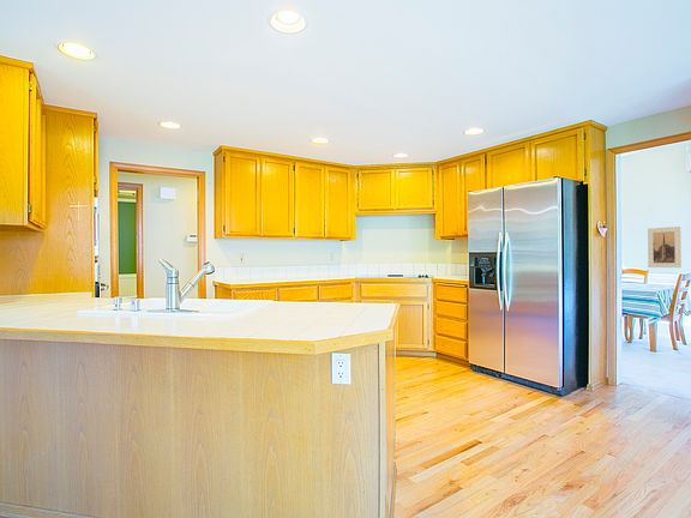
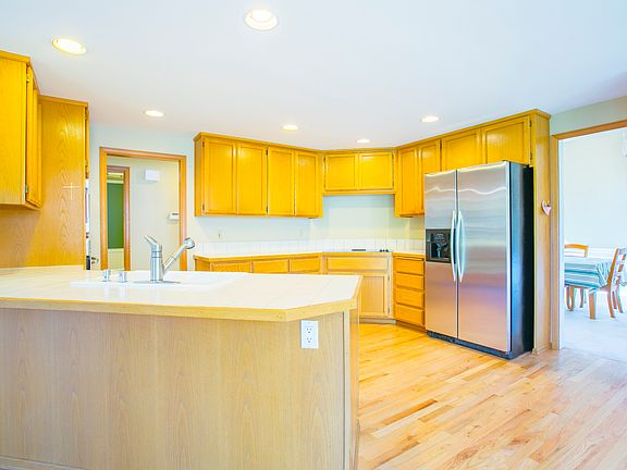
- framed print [647,225,683,269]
